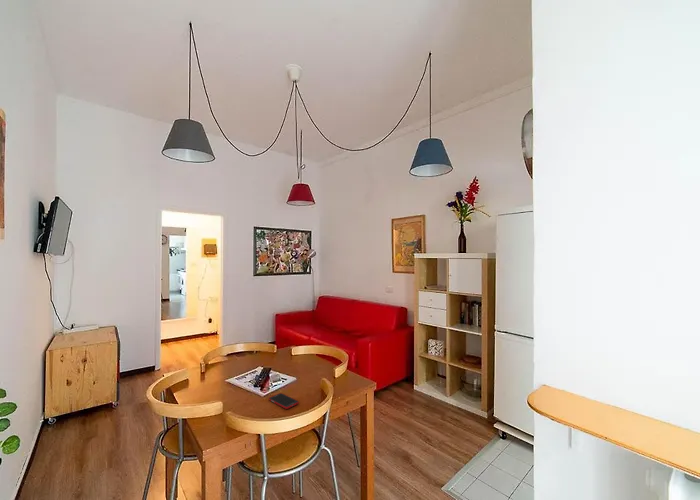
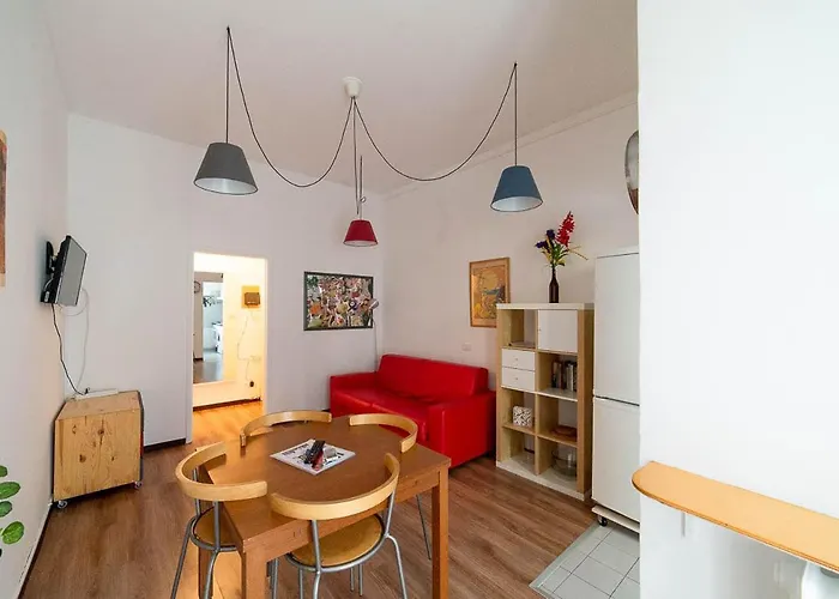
- cell phone [268,392,300,410]
